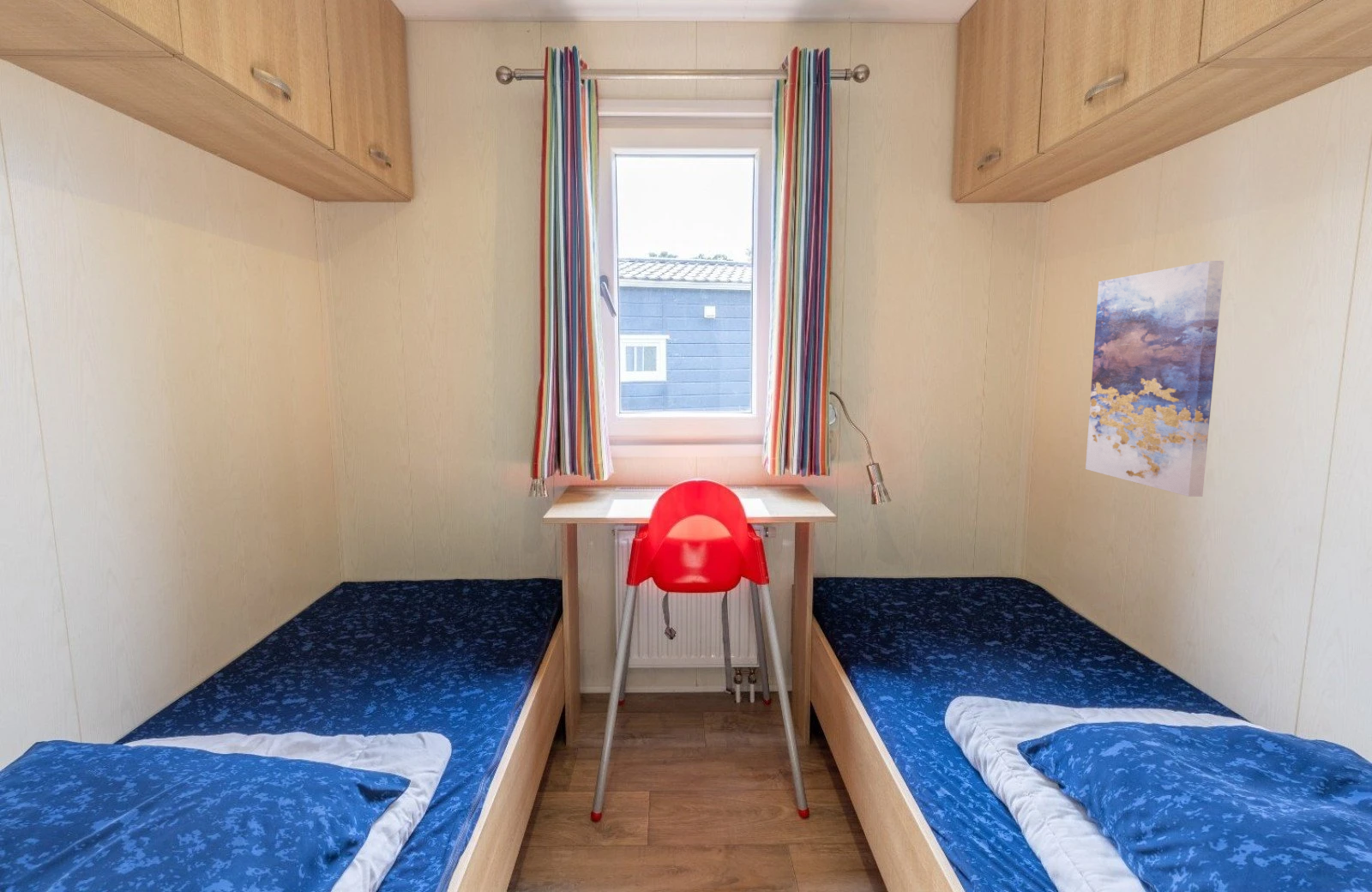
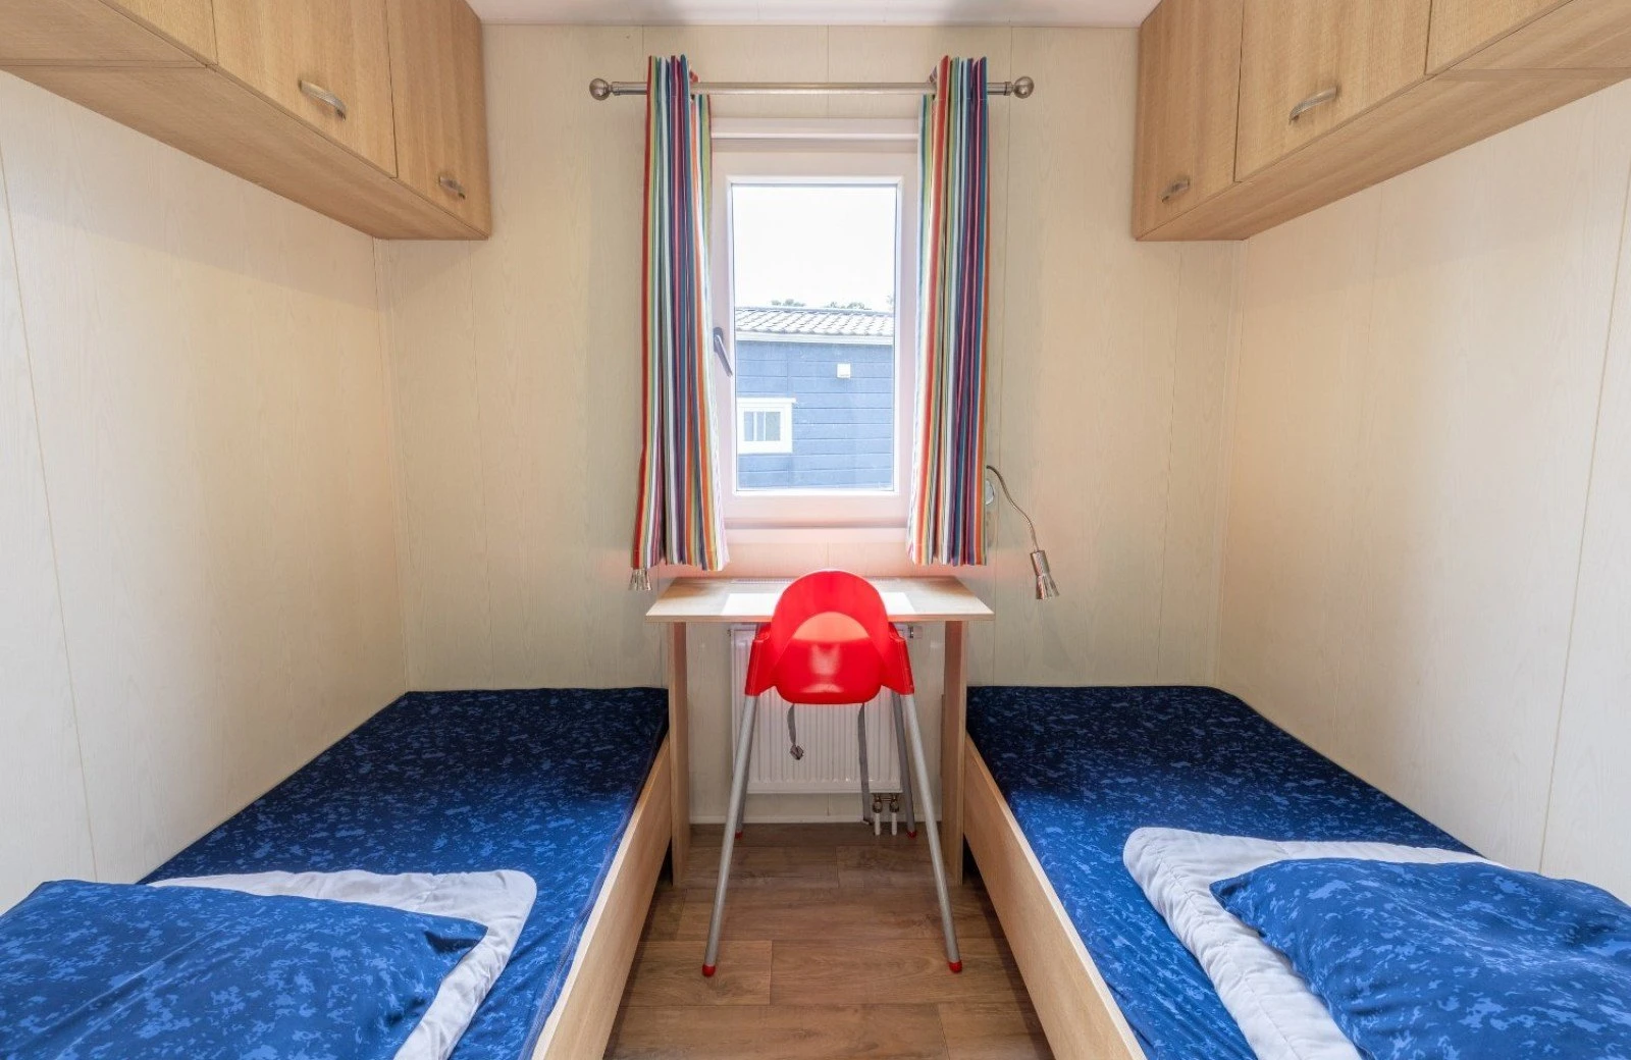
- wall art [1085,260,1225,497]
